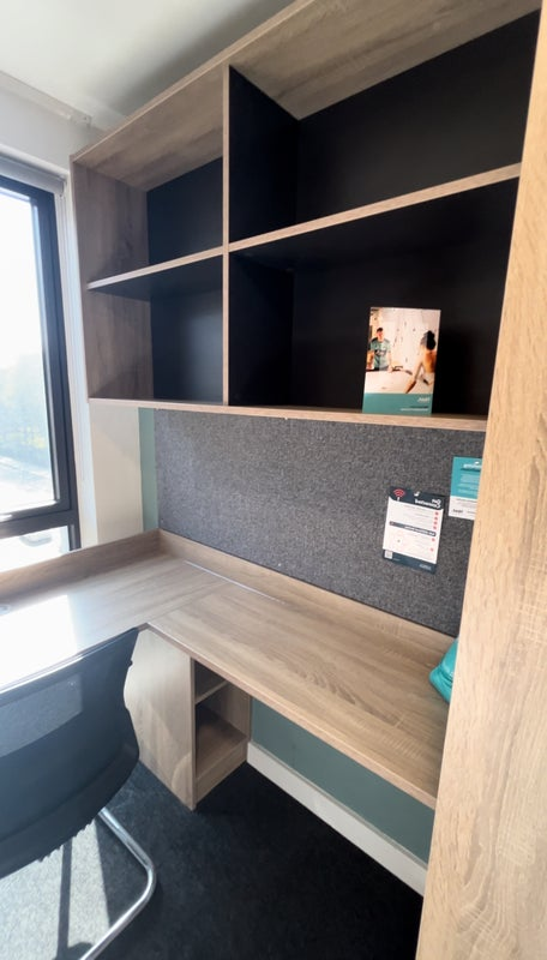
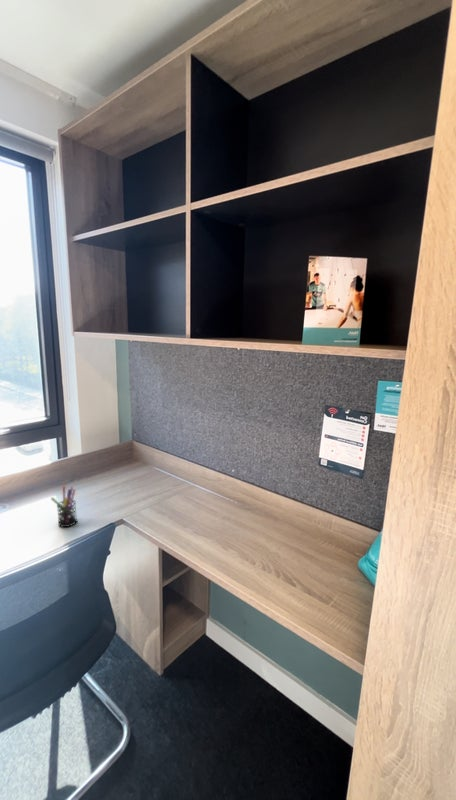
+ pen holder [50,485,78,528]
